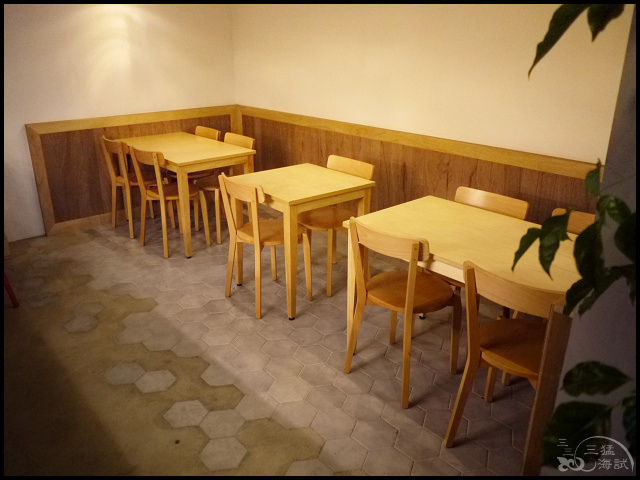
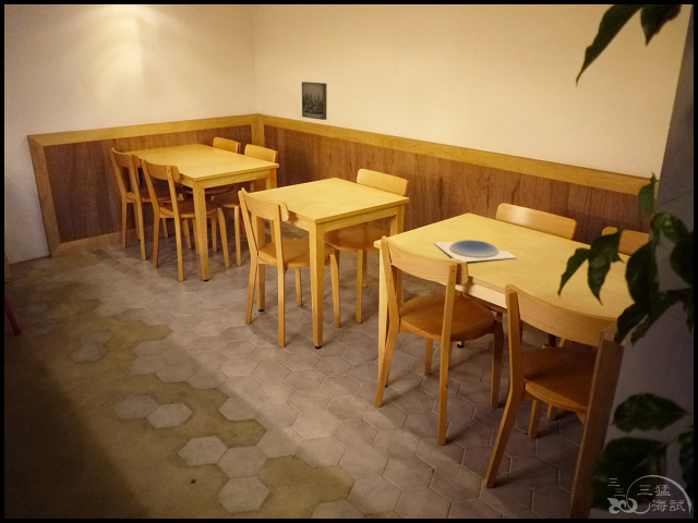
+ wall art [301,81,328,121]
+ plate [433,239,517,263]
